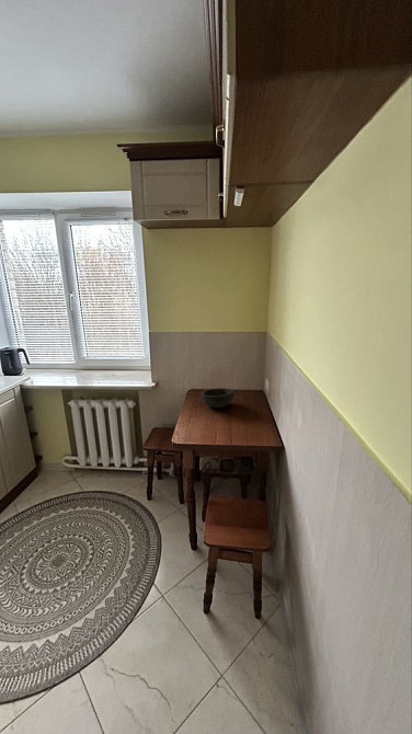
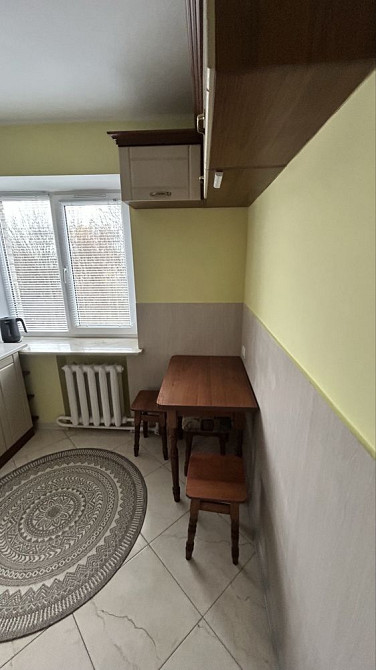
- bowl [201,387,234,409]
